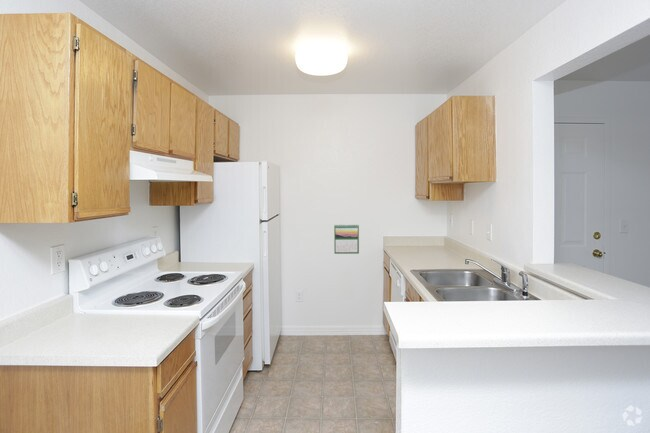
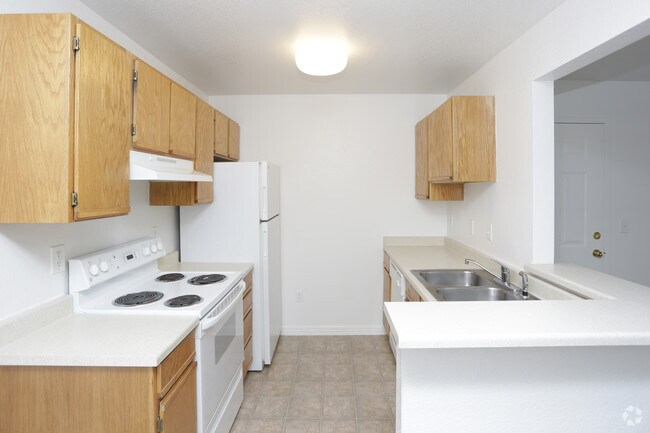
- calendar [333,223,360,255]
